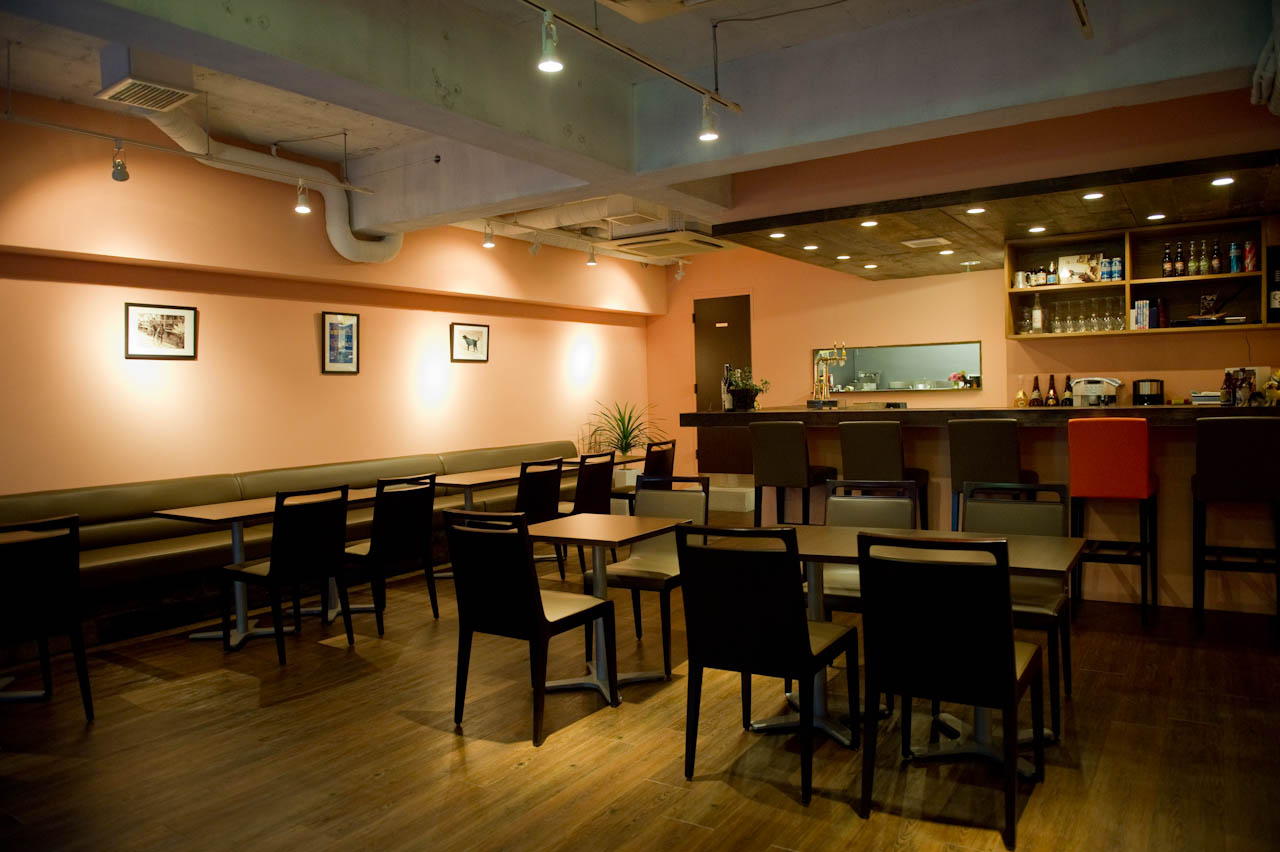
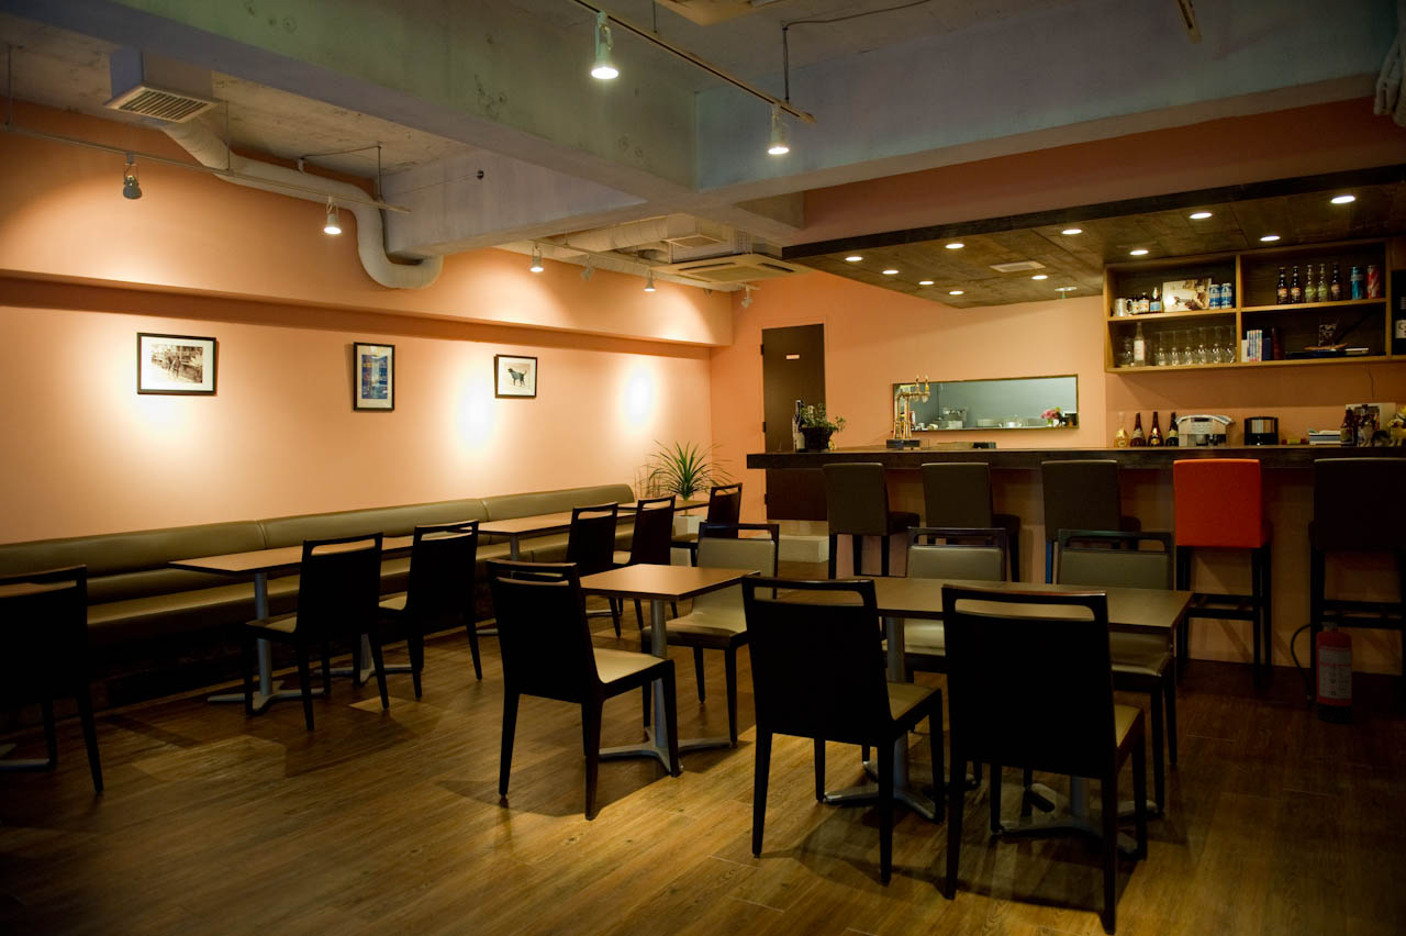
+ fire extinguisher [1288,611,1362,724]
